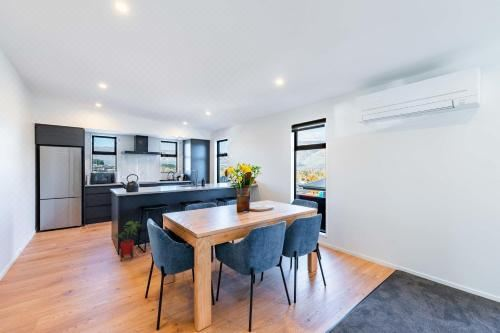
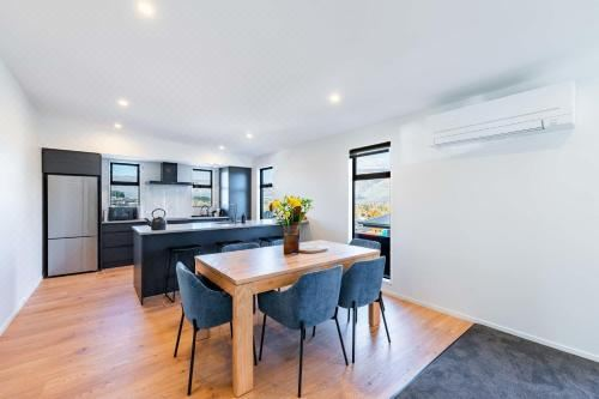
- house plant [112,220,142,262]
